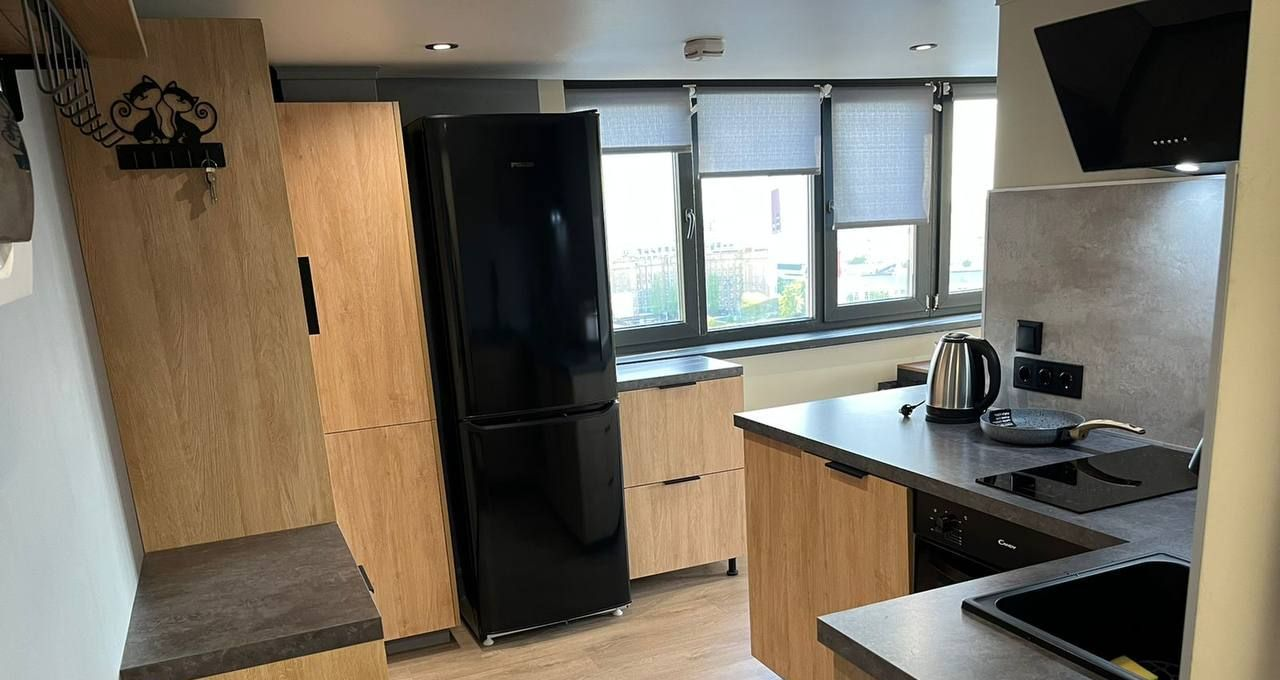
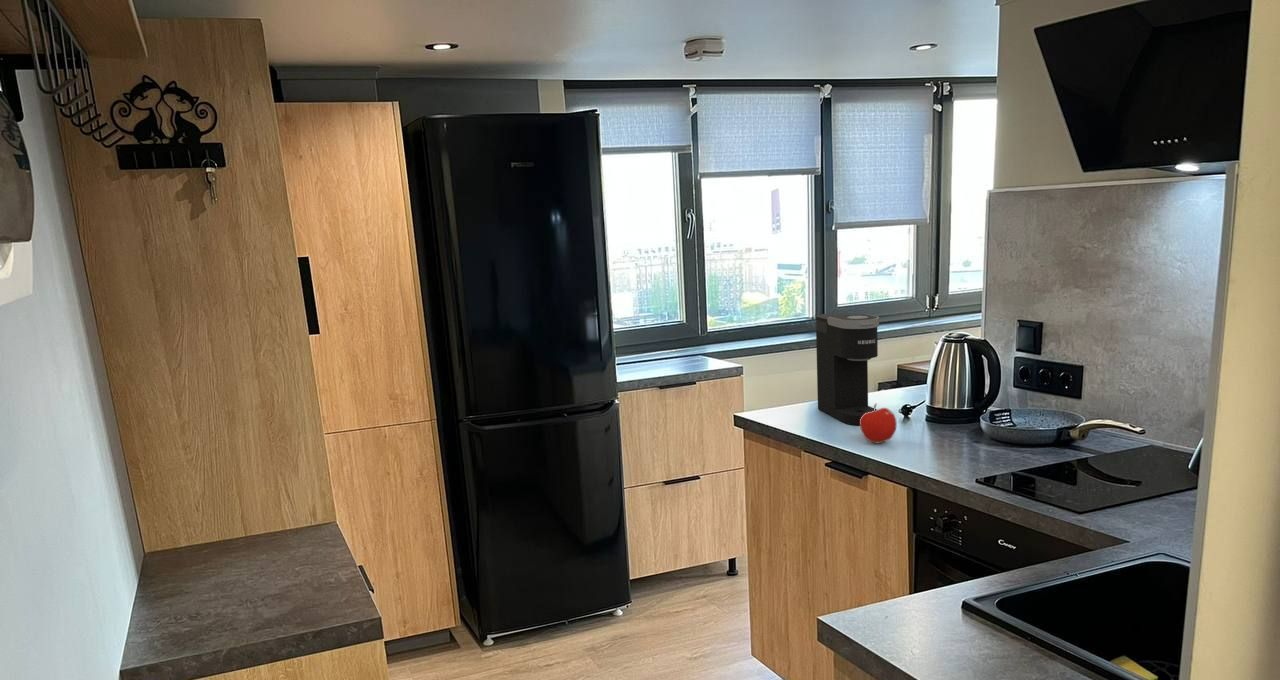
+ fruit [859,403,898,444]
+ coffee maker [815,312,880,426]
